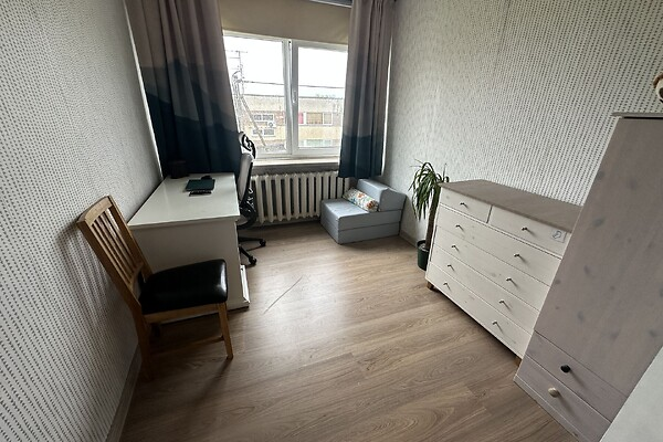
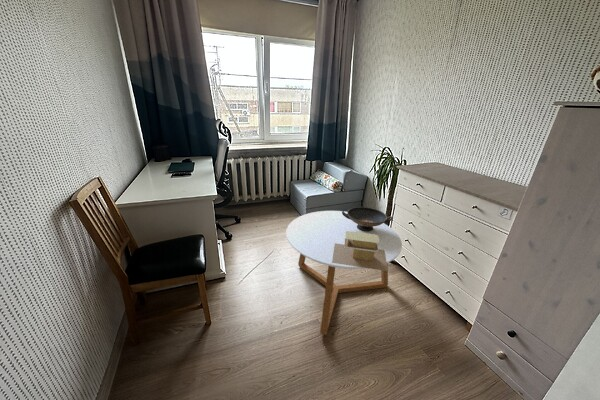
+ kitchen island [332,231,389,272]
+ coffee table [285,210,403,336]
+ decorative bowl [342,206,394,232]
